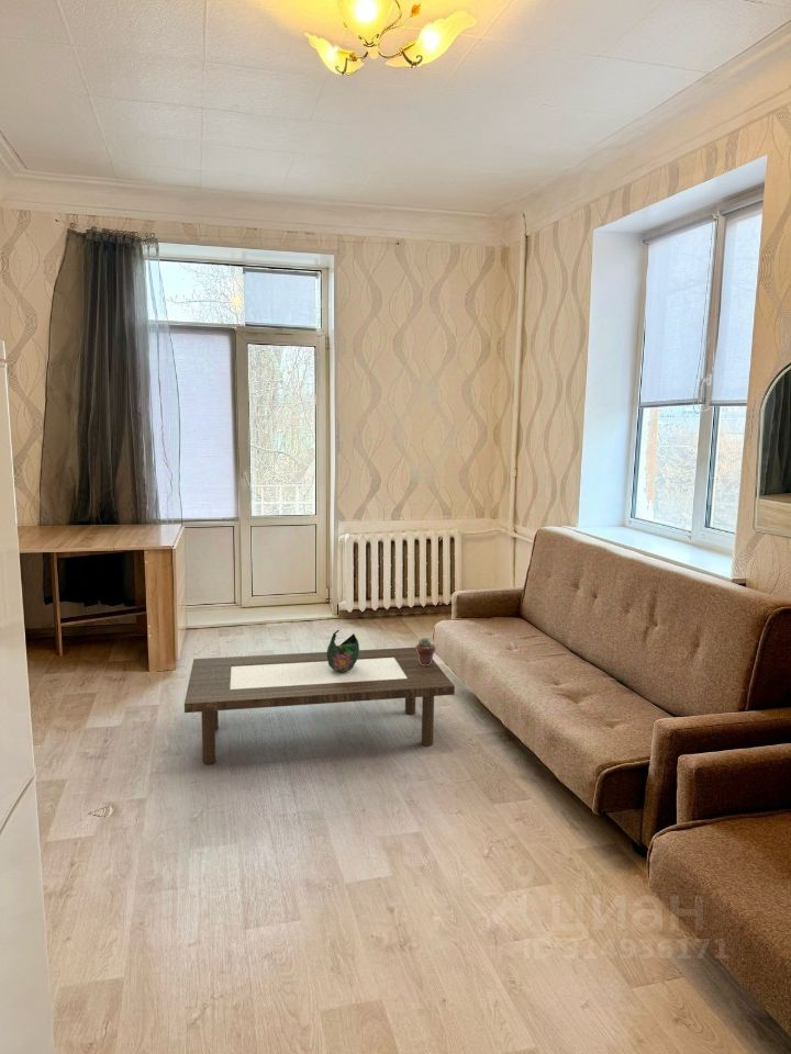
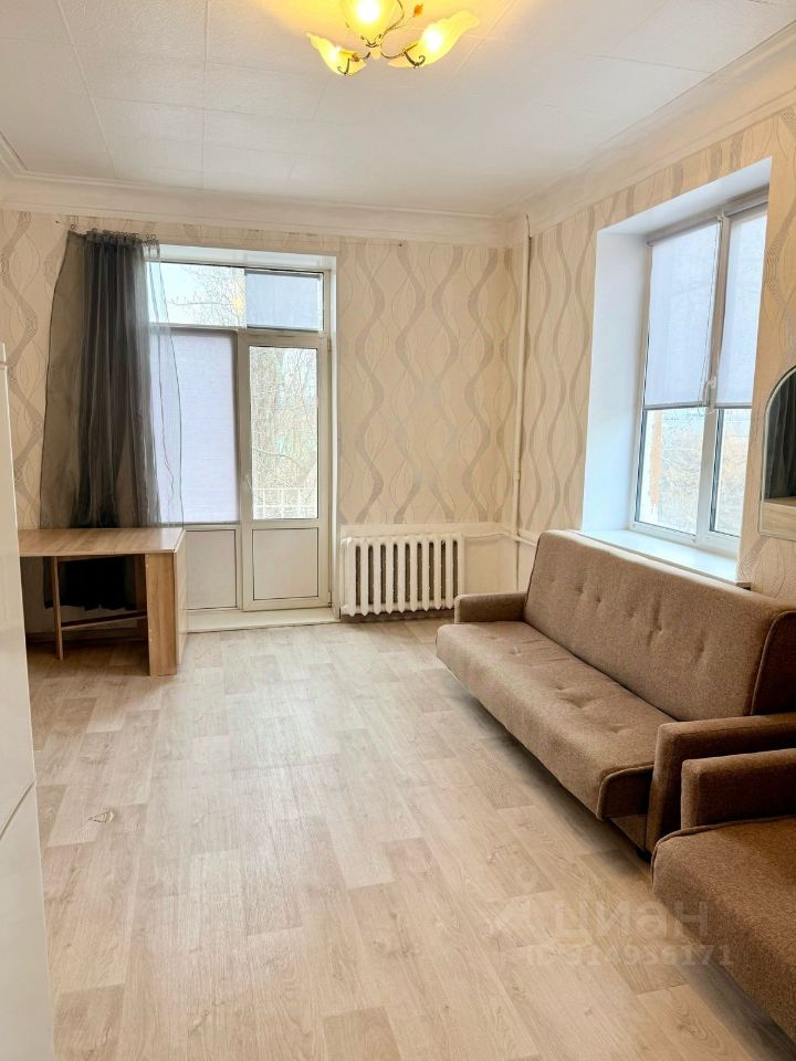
- potted succulent [415,637,436,665]
- decorative bowl [326,629,360,673]
- coffee table [183,647,456,765]
